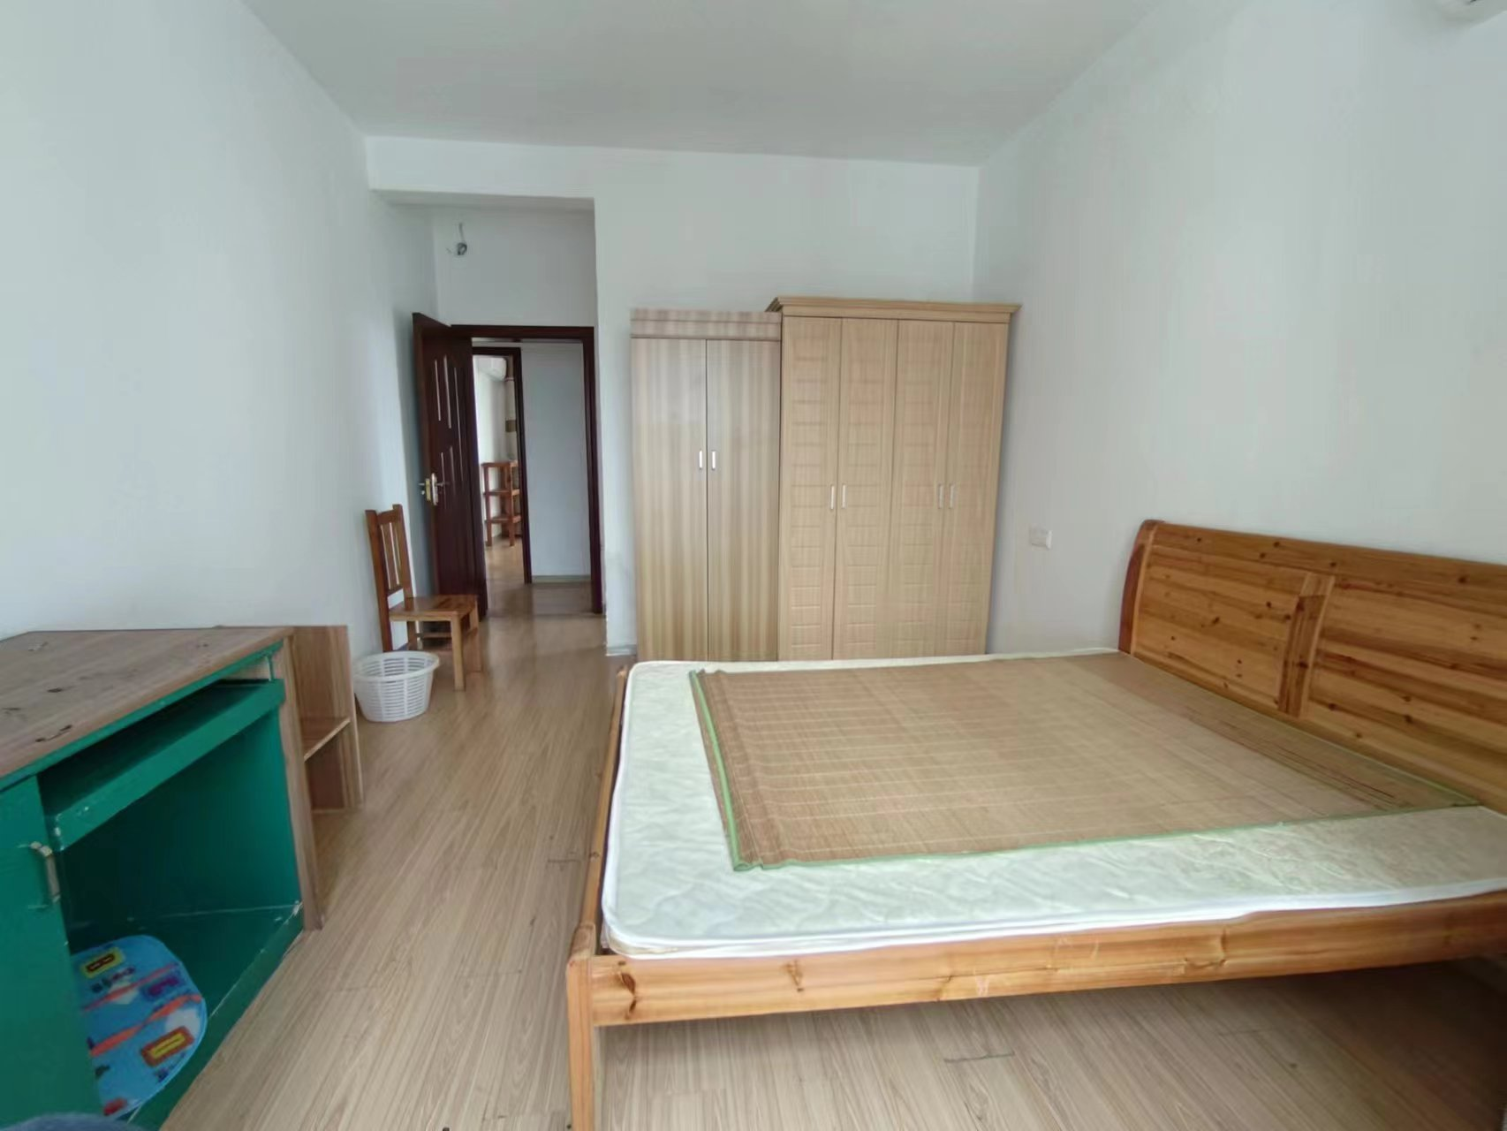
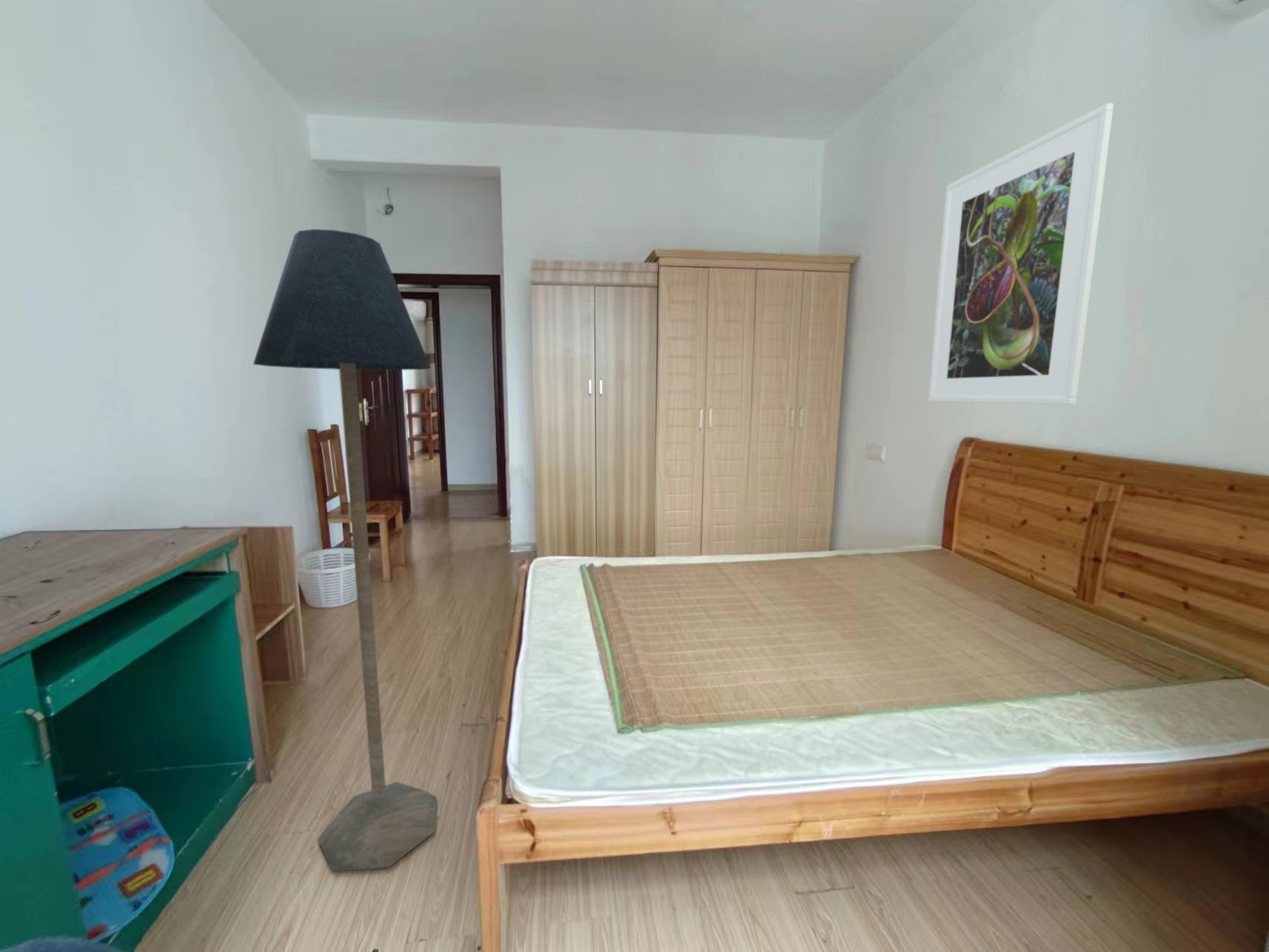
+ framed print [928,102,1114,405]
+ floor lamp [252,228,437,872]
